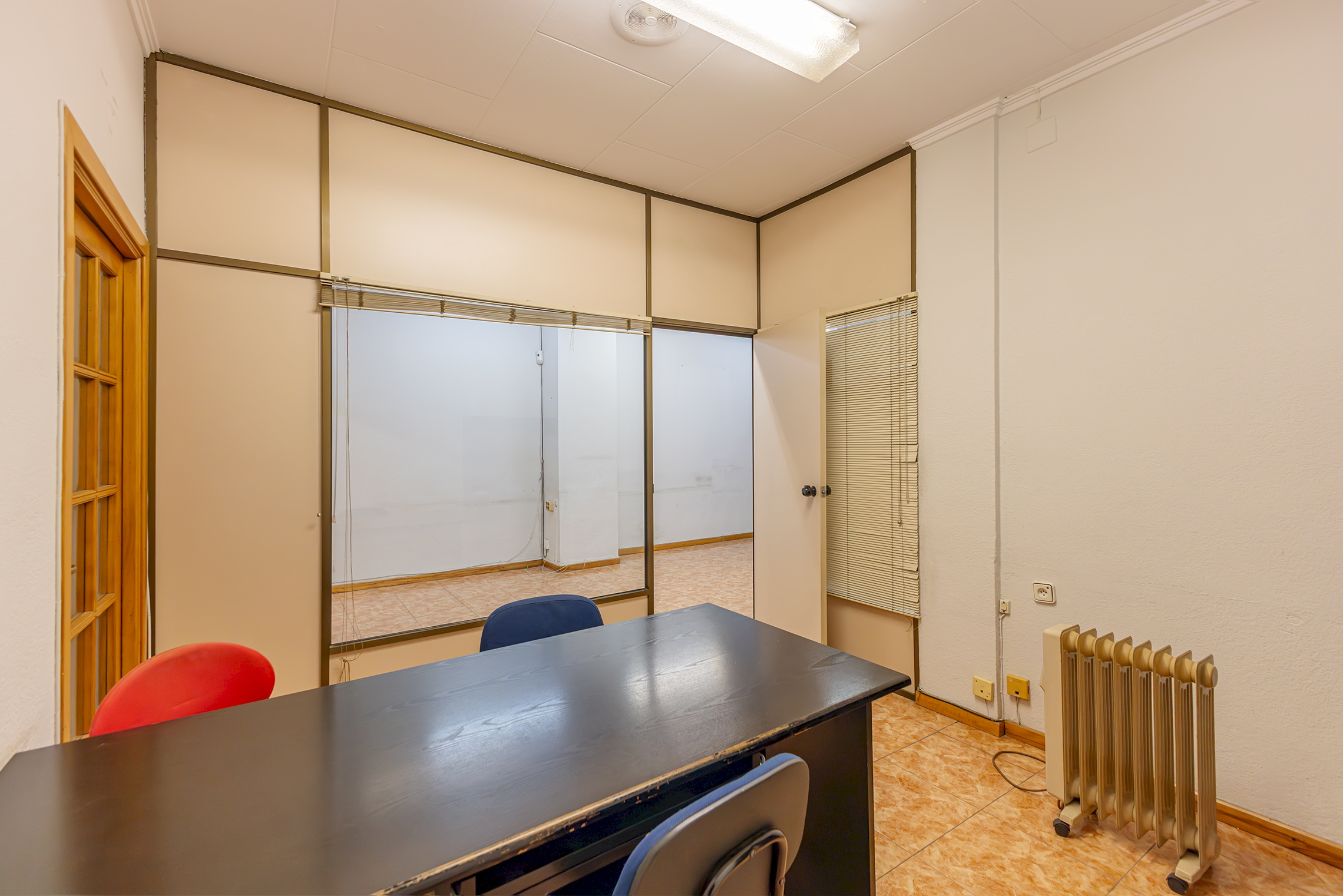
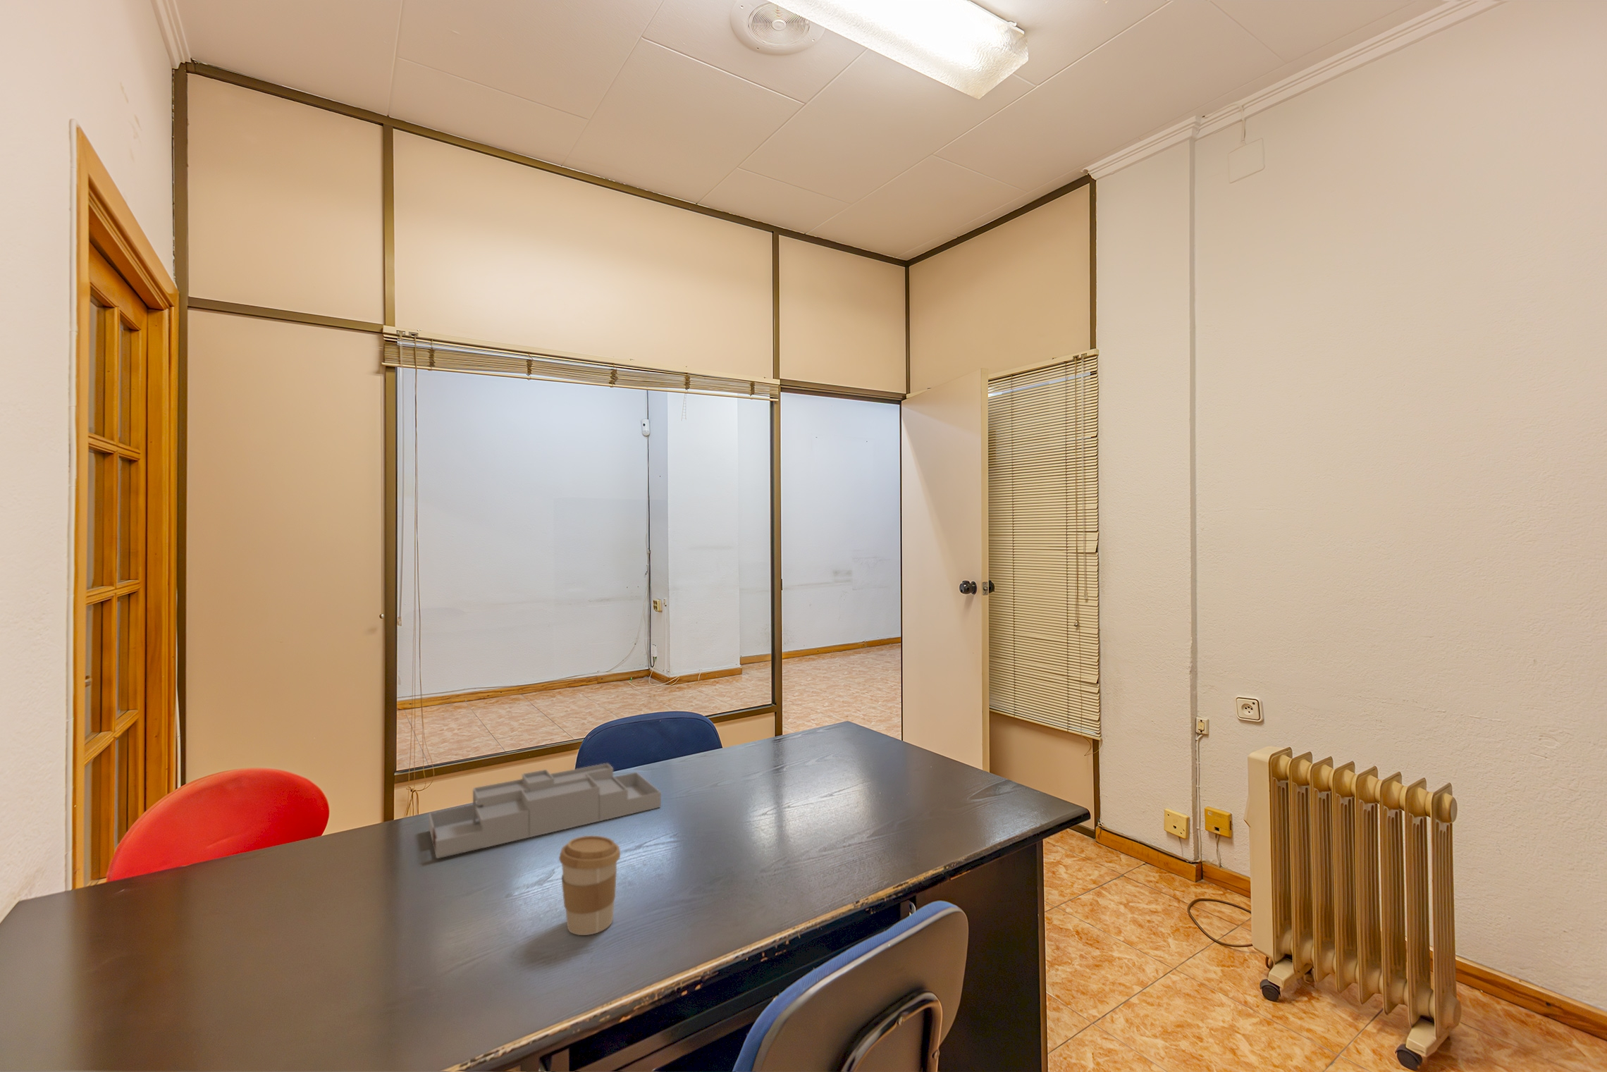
+ coffee cup [559,835,621,936]
+ desk organizer [428,762,662,859]
